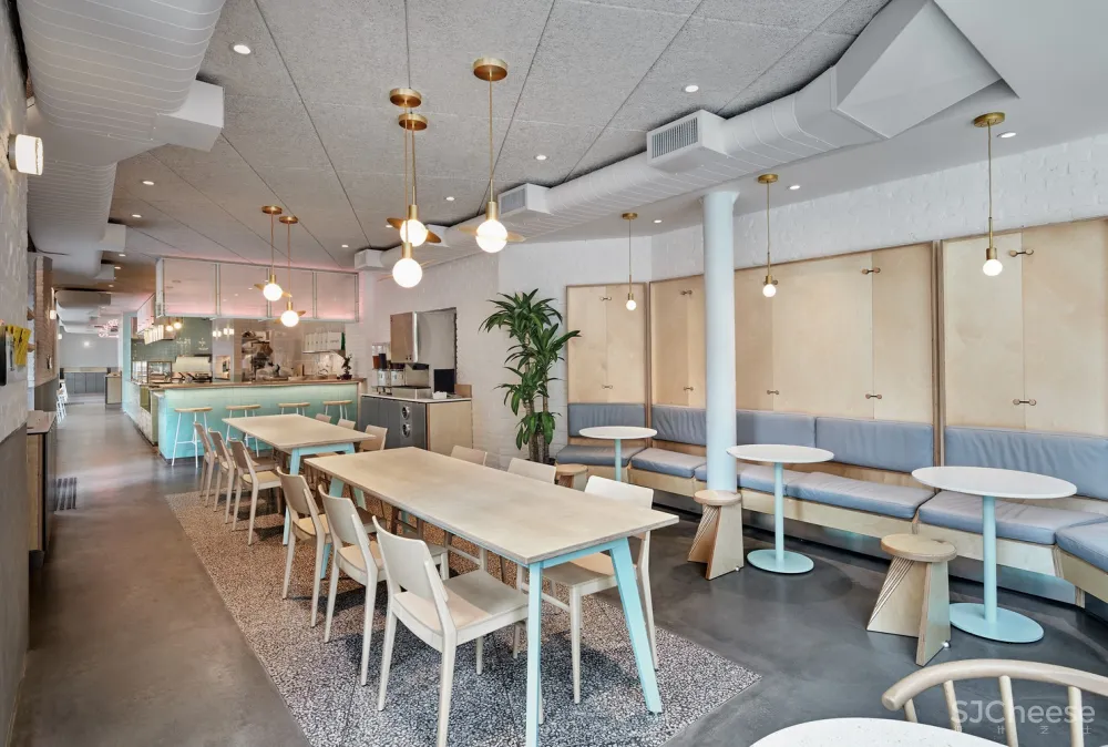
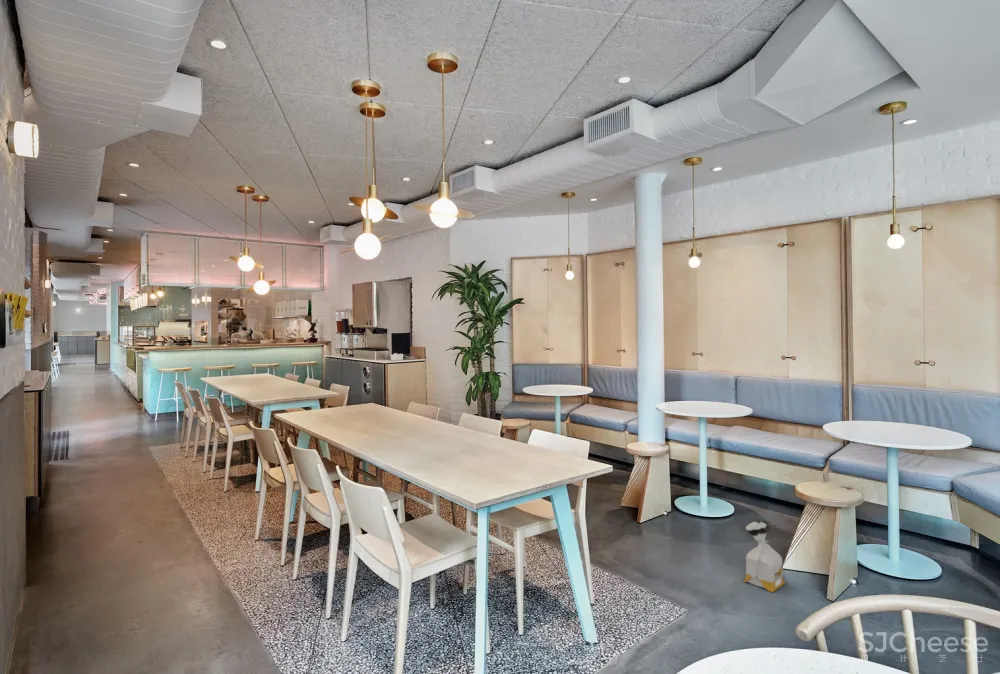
+ bag [742,520,786,593]
